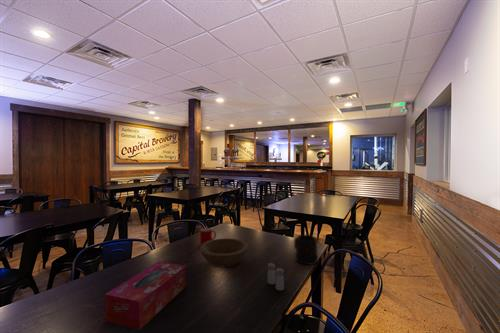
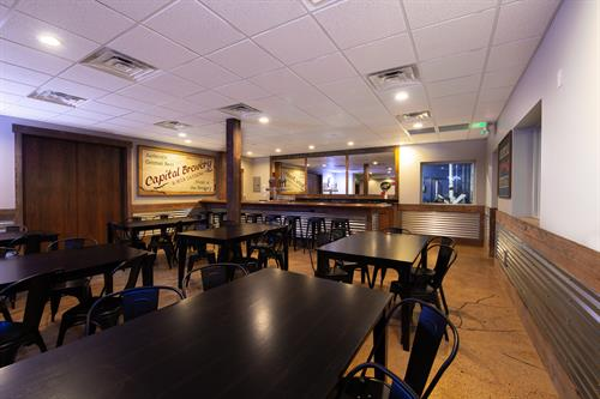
- bowl [199,237,249,268]
- tissue box [104,261,187,331]
- salt and pepper shaker [267,262,285,292]
- beer mug [293,234,320,266]
- cup [199,227,217,245]
